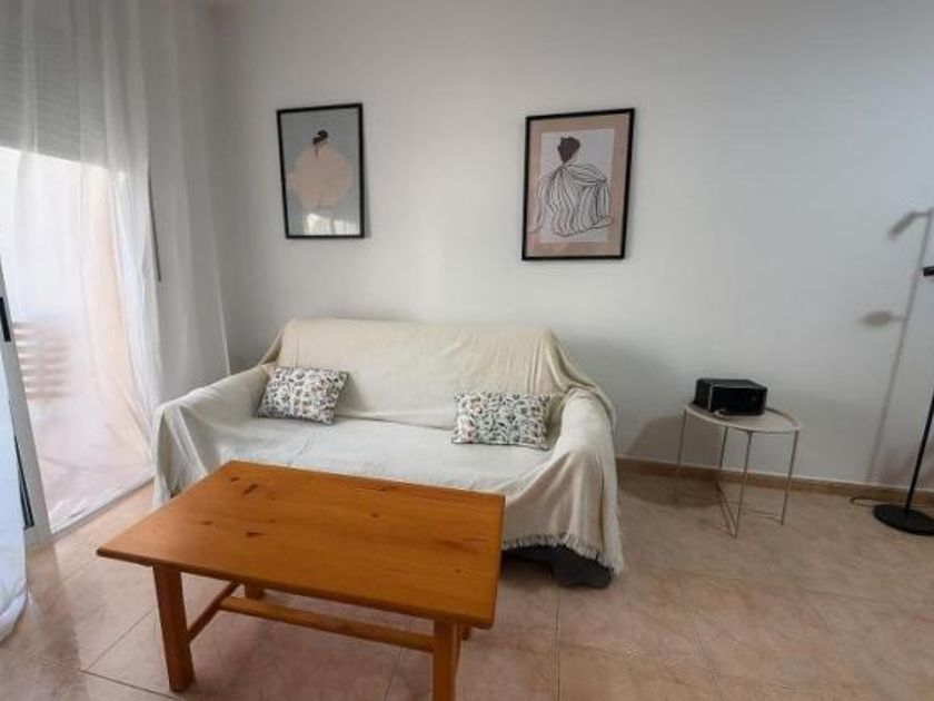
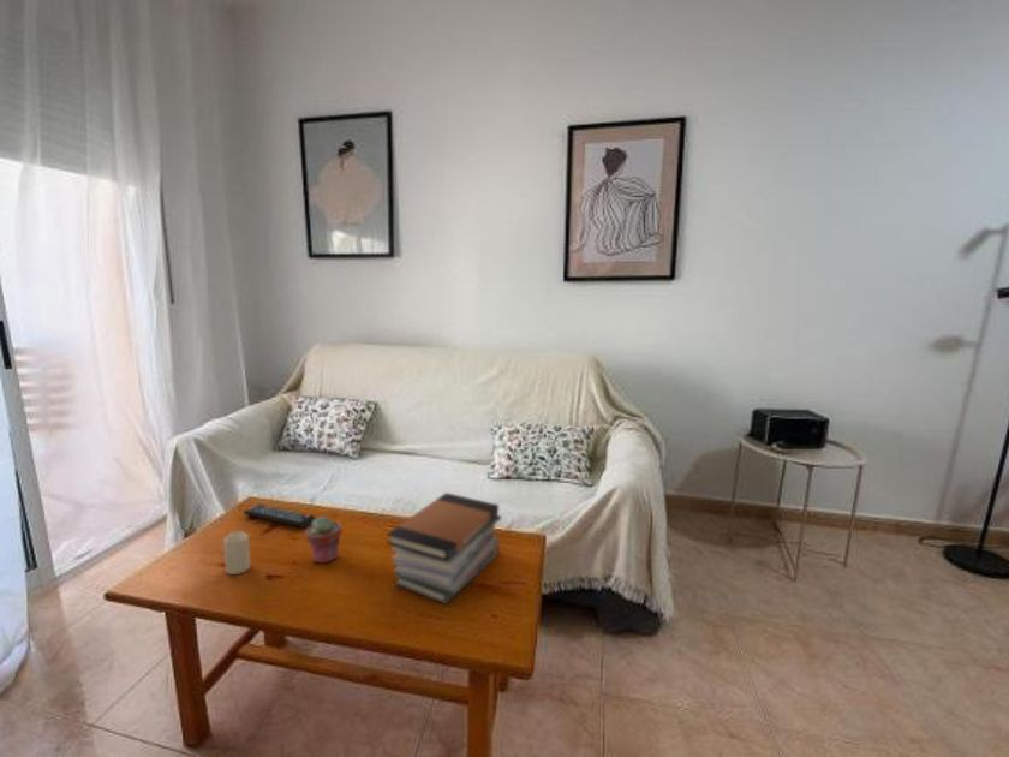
+ potted succulent [304,515,342,564]
+ book stack [386,491,502,606]
+ candle [222,529,251,576]
+ remote control [243,503,316,529]
